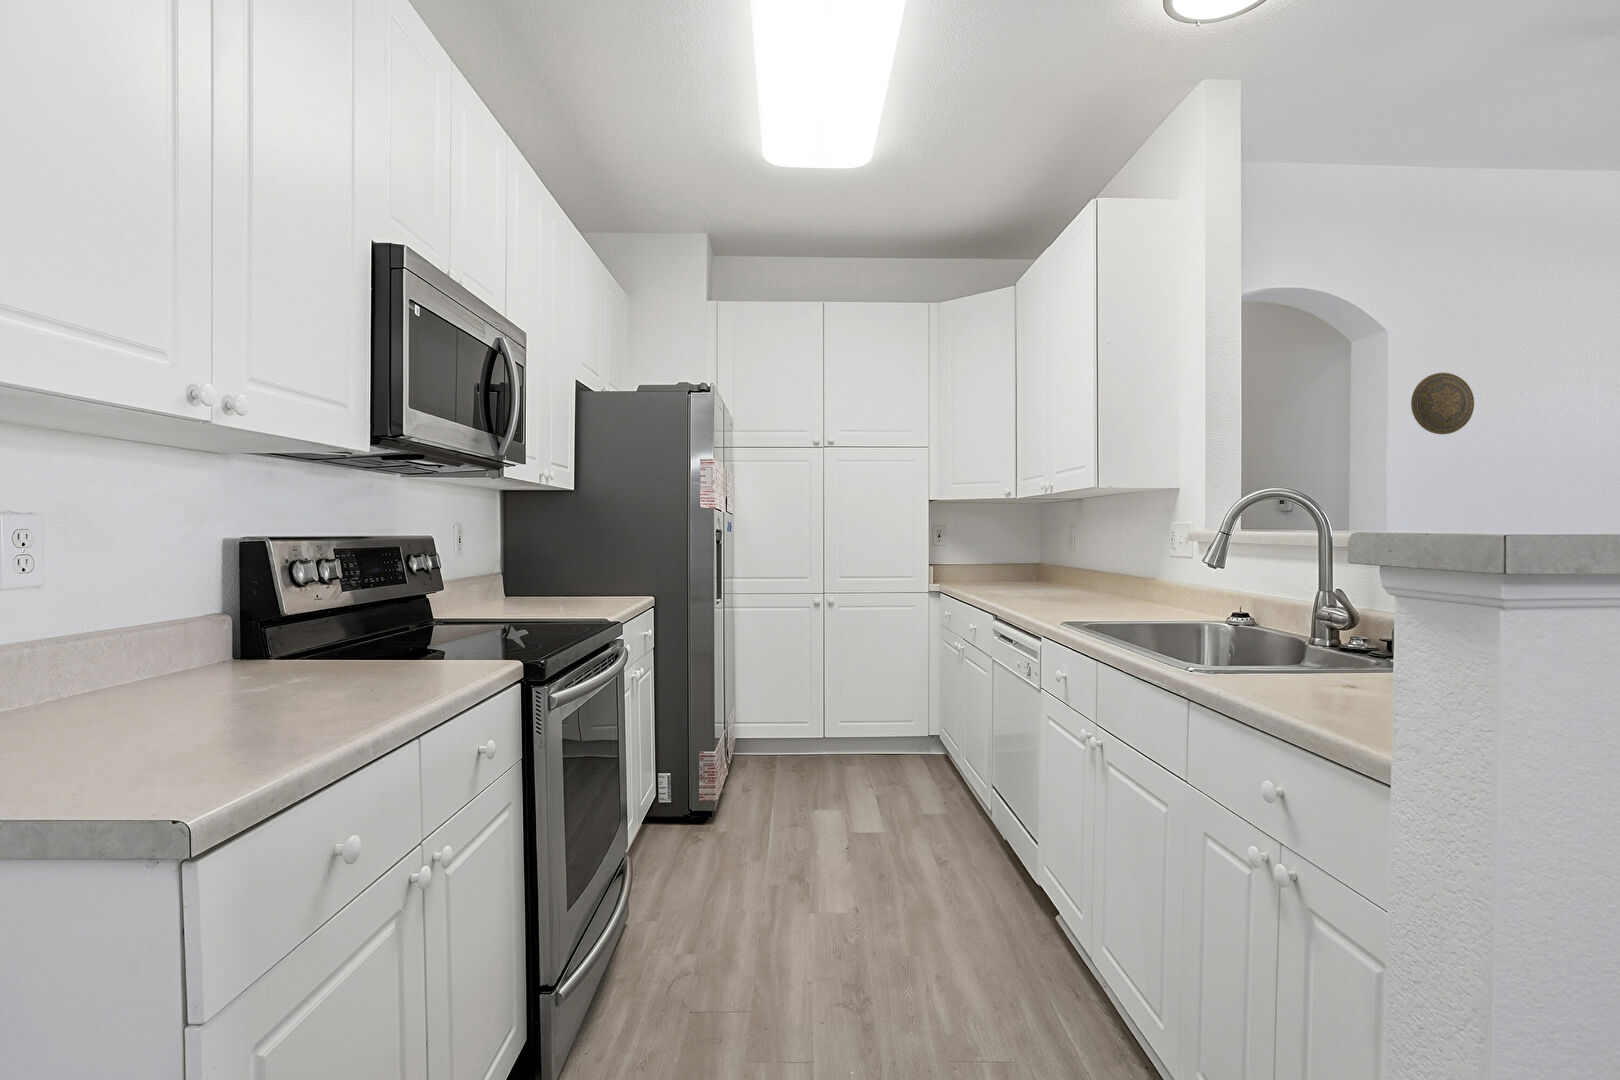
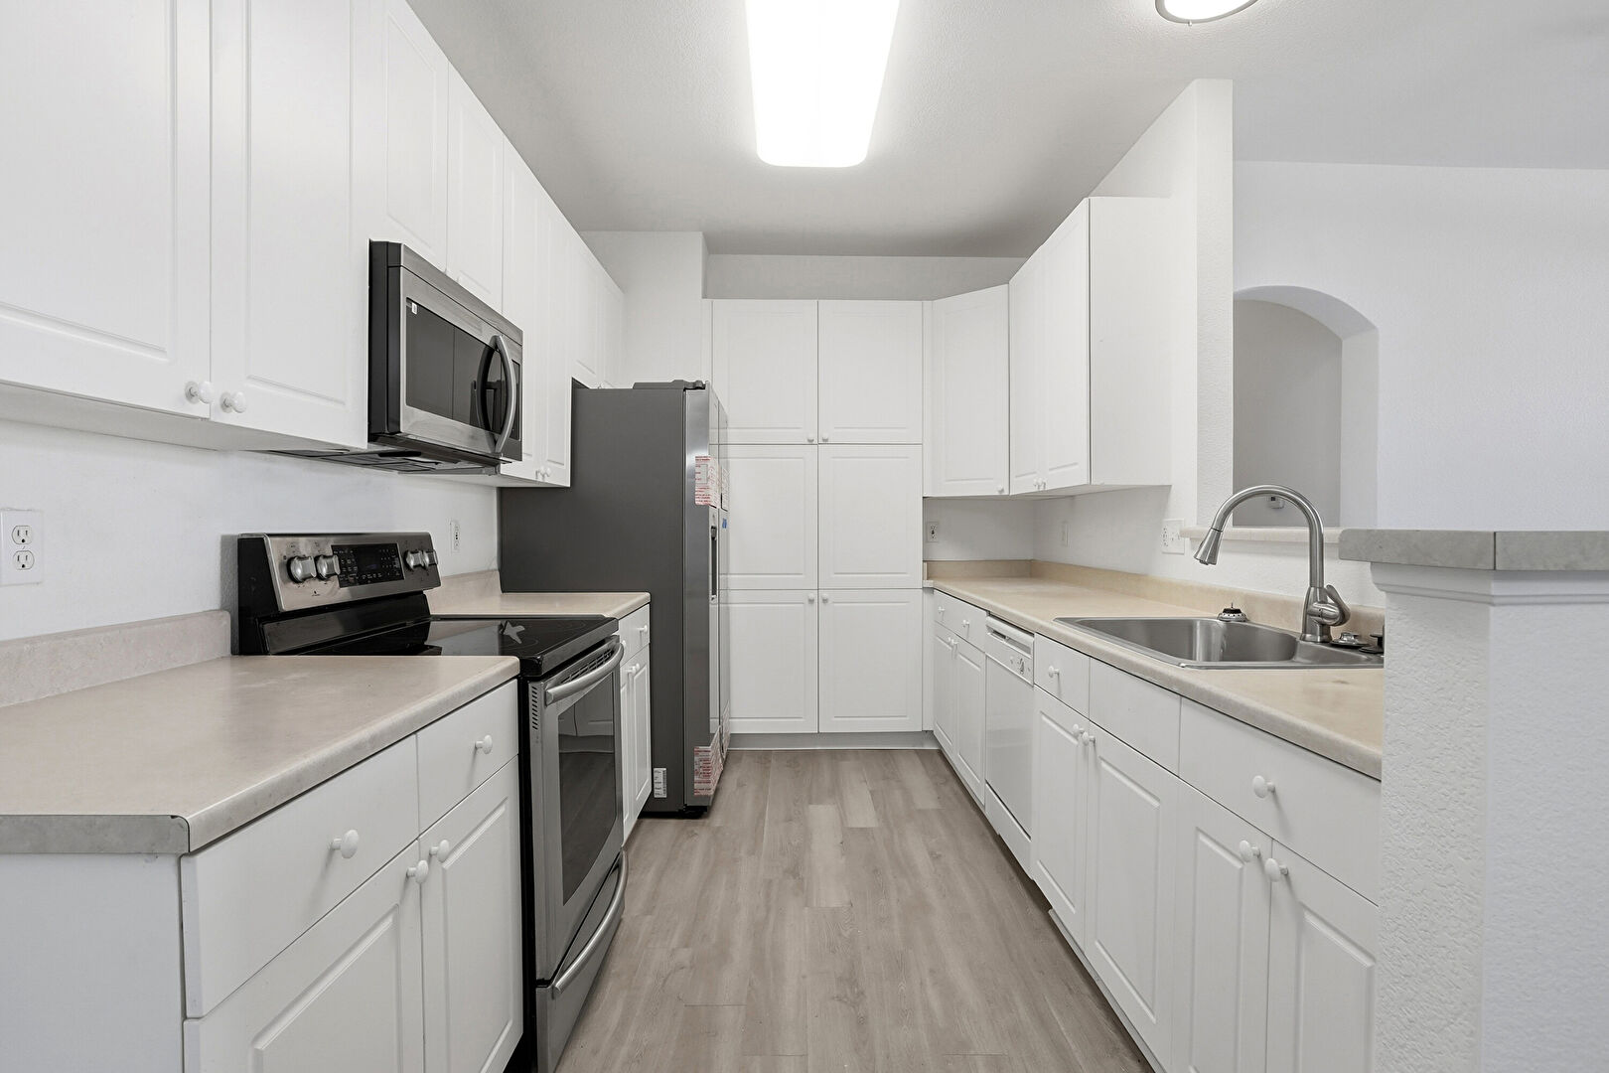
- decorative plate [1410,372,1475,435]
